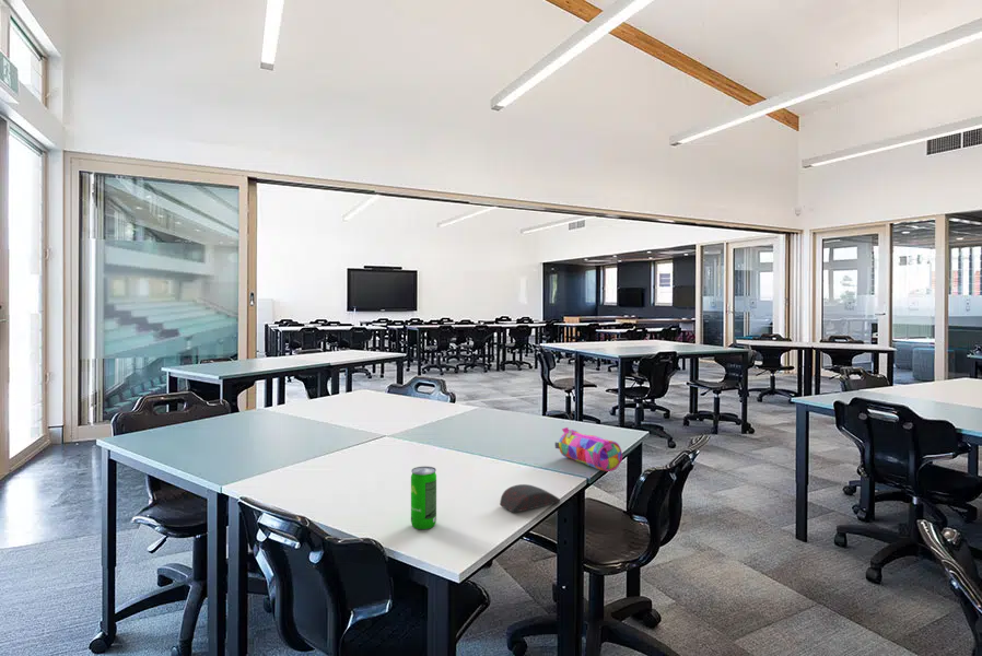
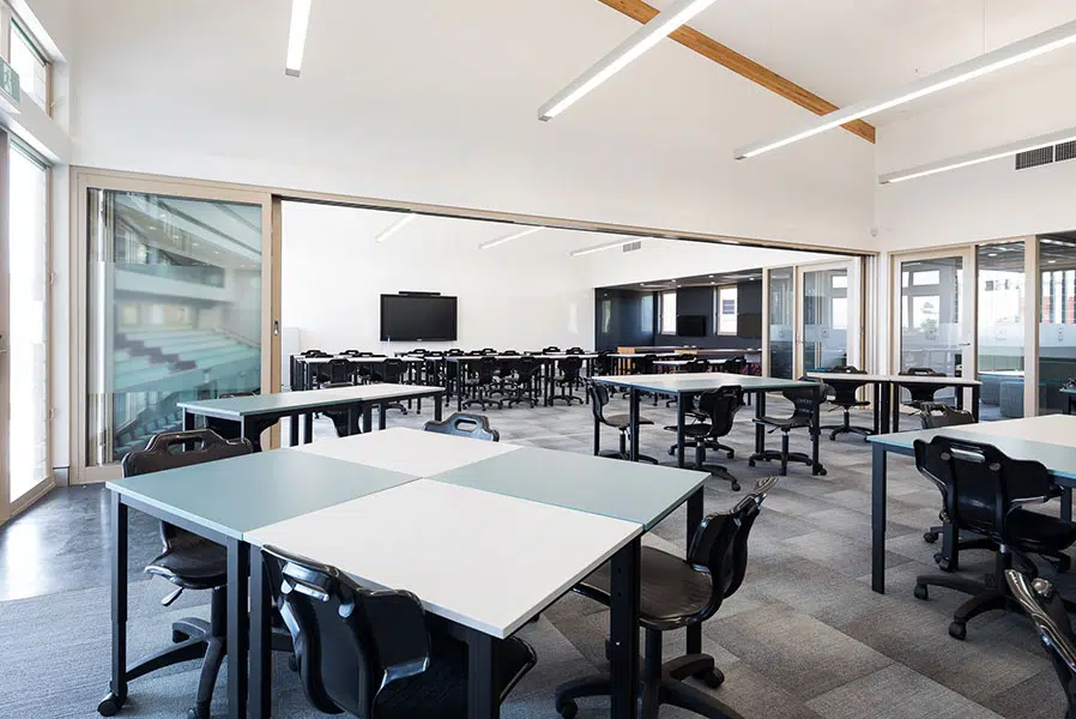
- computer mouse [499,483,561,513]
- beverage can [410,466,437,530]
- pencil case [554,426,623,472]
